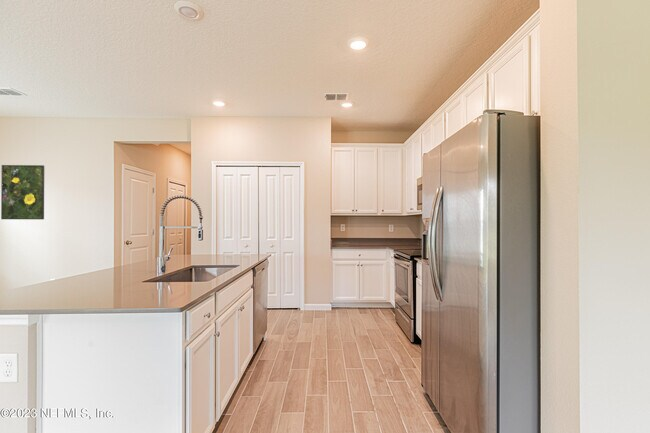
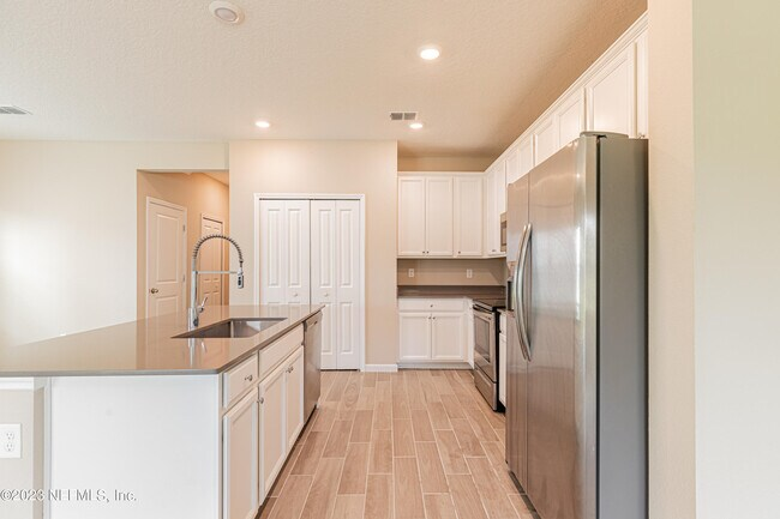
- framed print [0,164,45,220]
